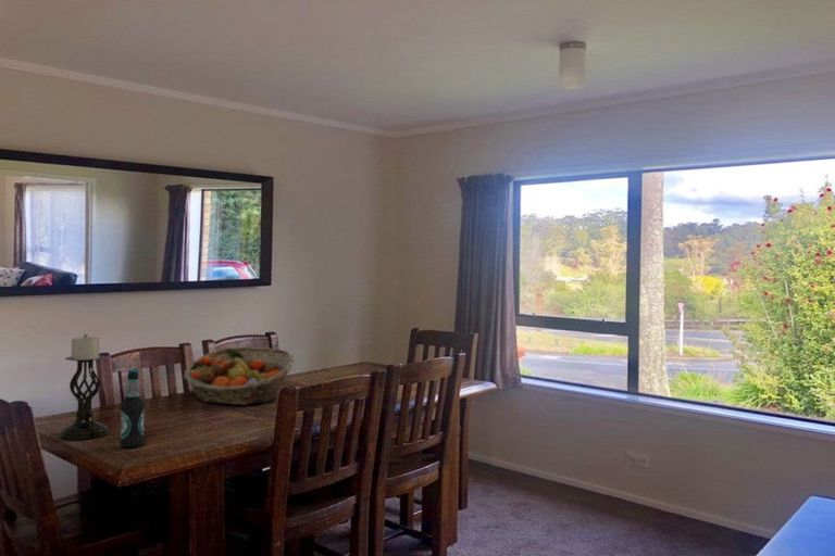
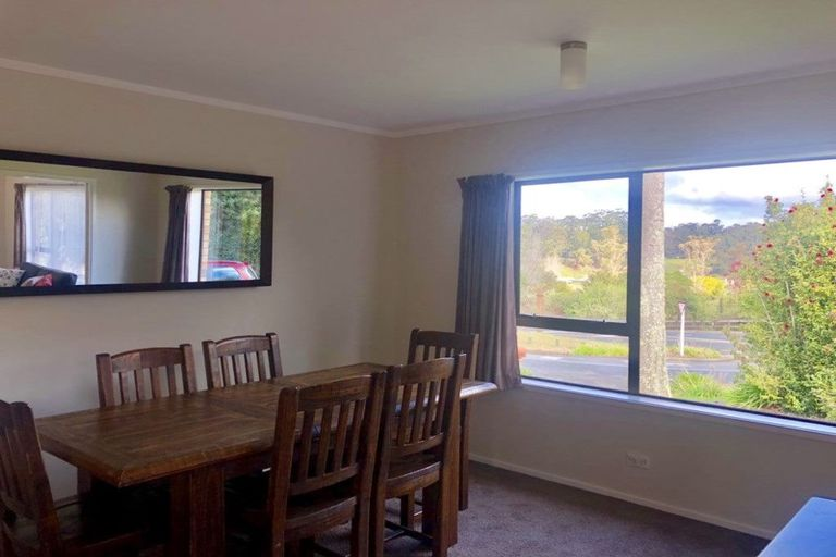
- fruit basket [183,346,296,406]
- bottle [120,369,146,448]
- candle holder [59,333,109,441]
